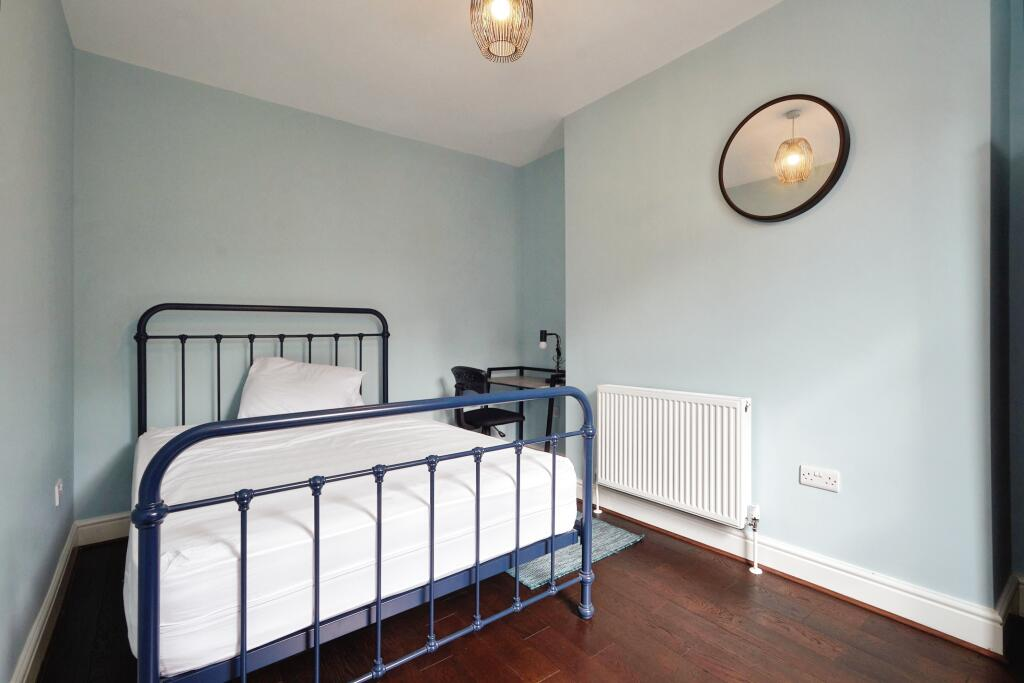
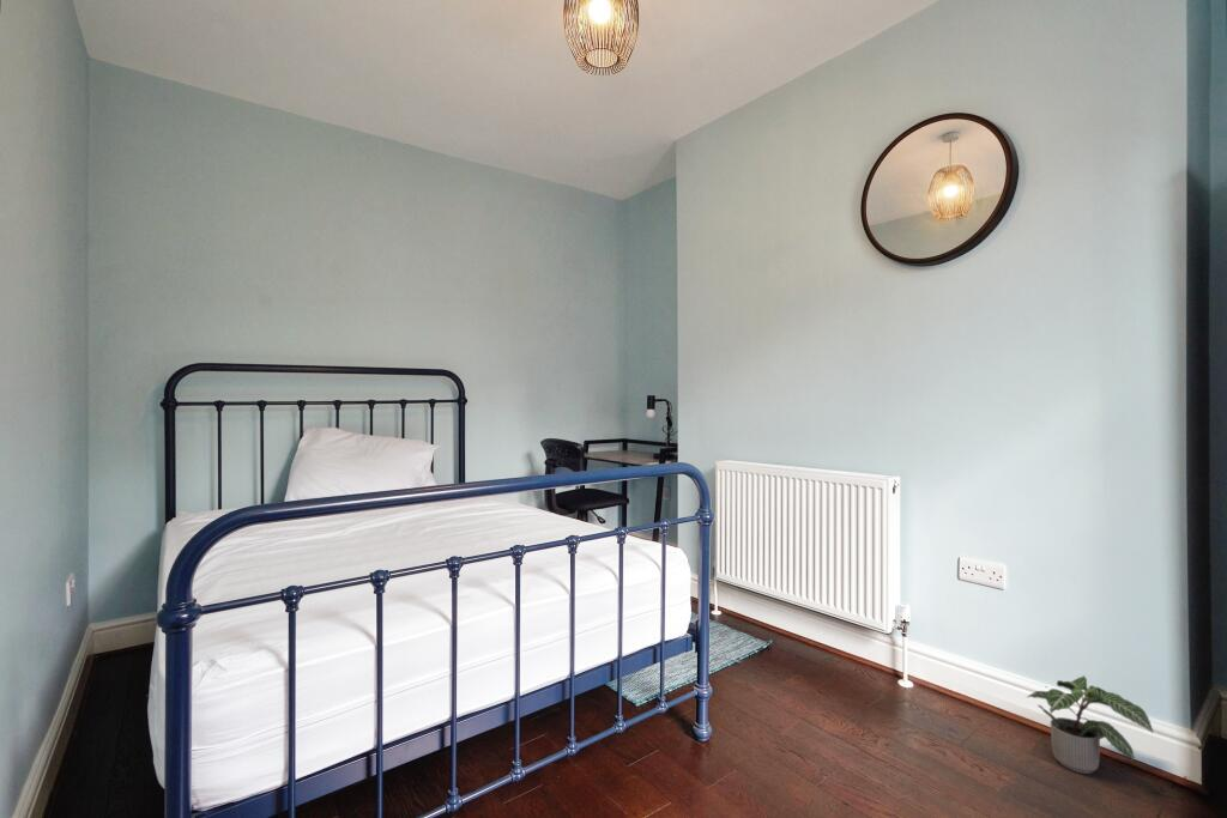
+ potted plant [1026,675,1154,775]
